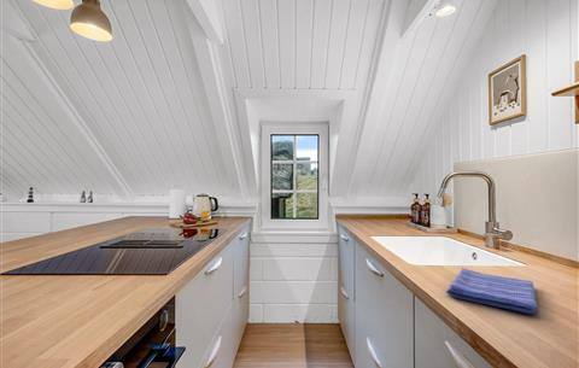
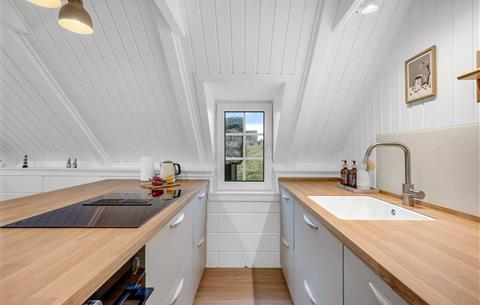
- dish towel [445,267,538,315]
